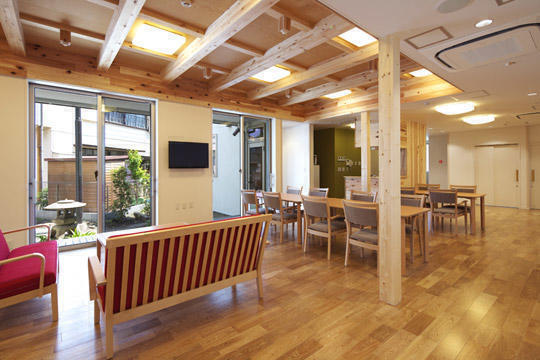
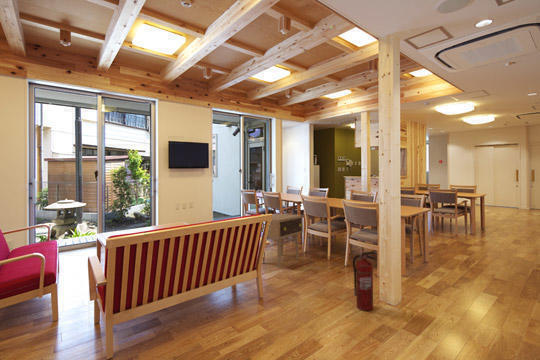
+ side table [262,213,304,268]
+ fire extinguisher [352,250,376,312]
